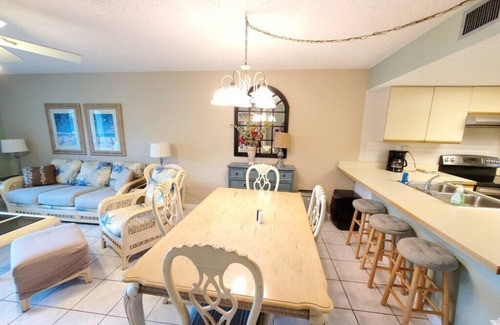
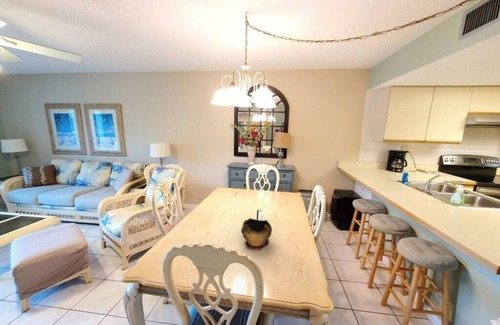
+ decorative bowl [240,217,273,250]
